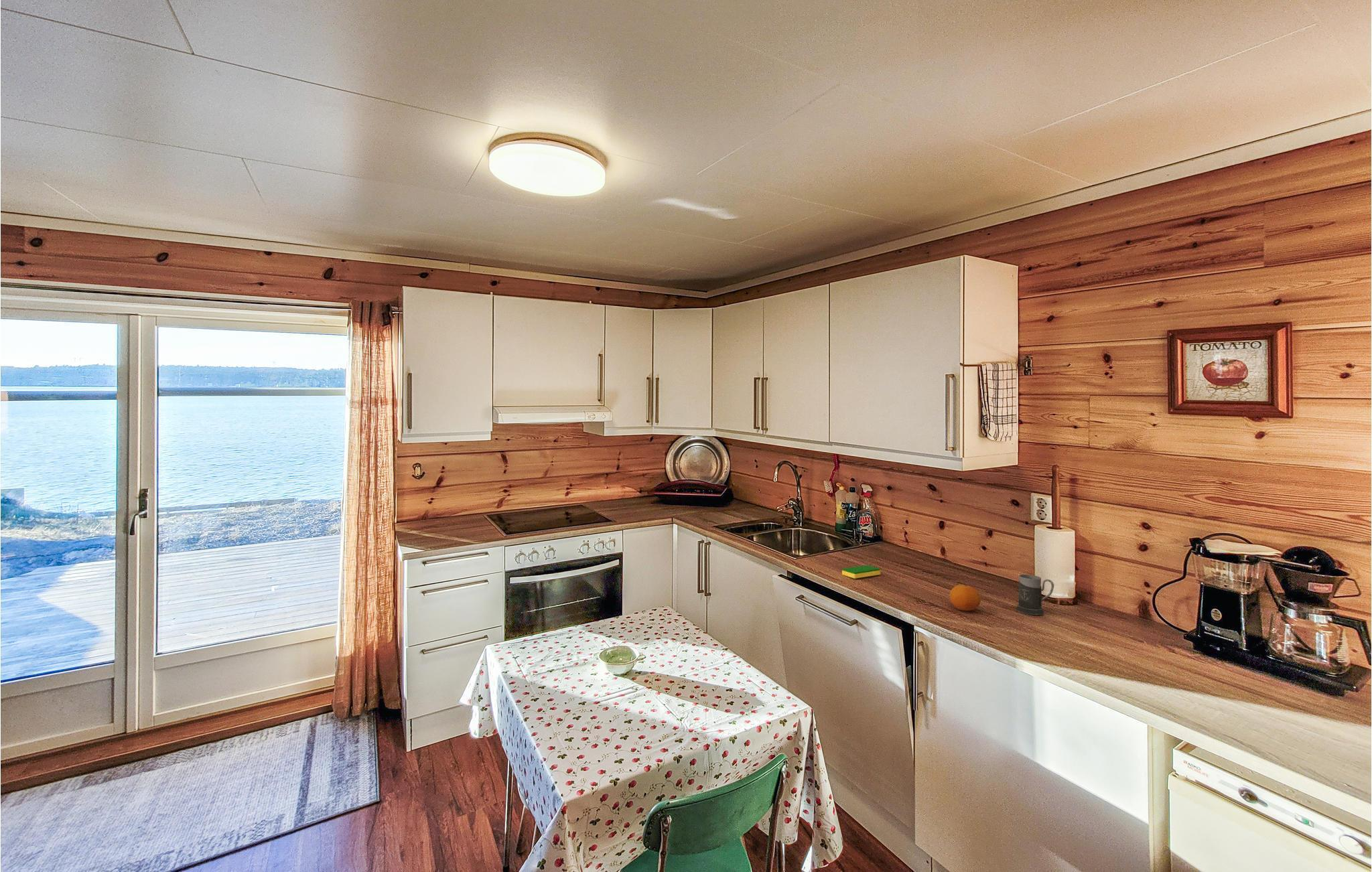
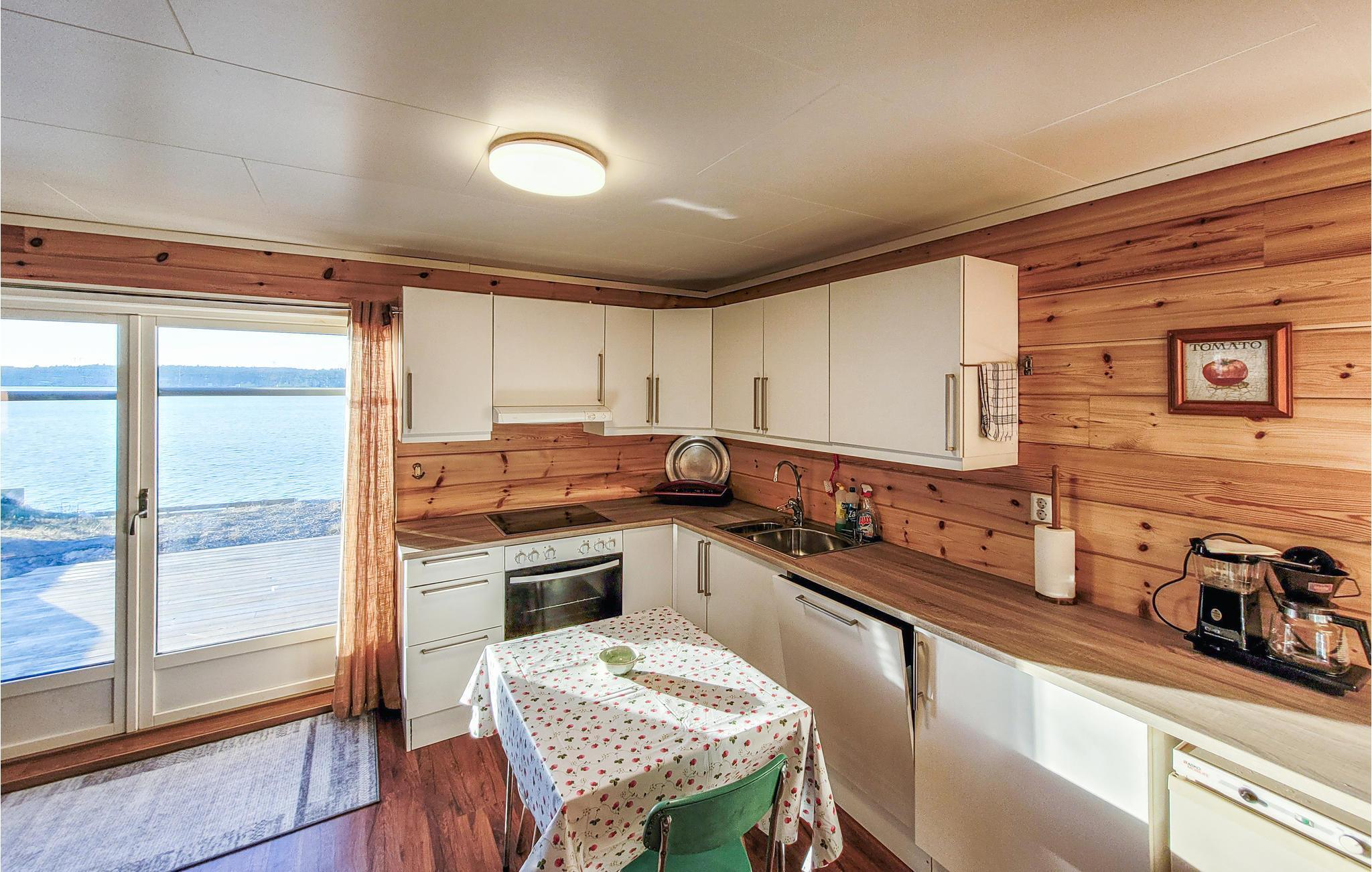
- dish sponge [841,565,881,579]
- fruit [949,584,981,611]
- mug [1016,574,1054,615]
